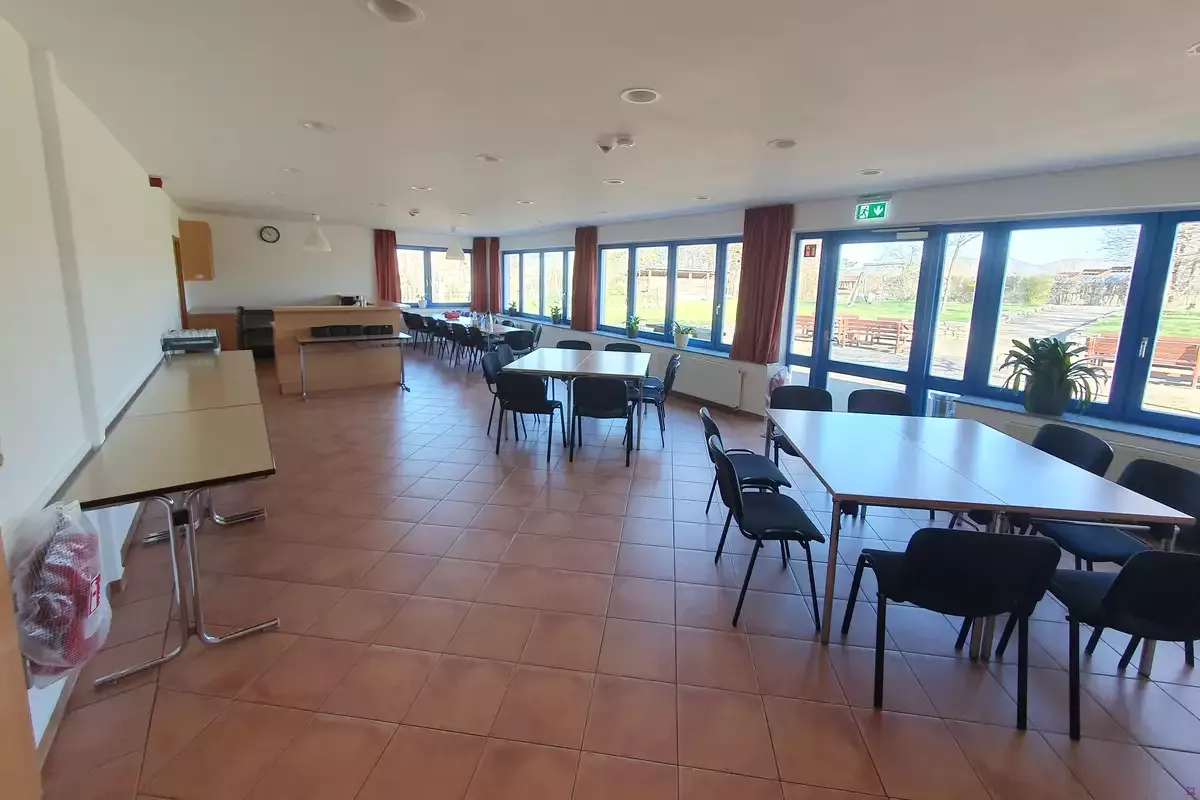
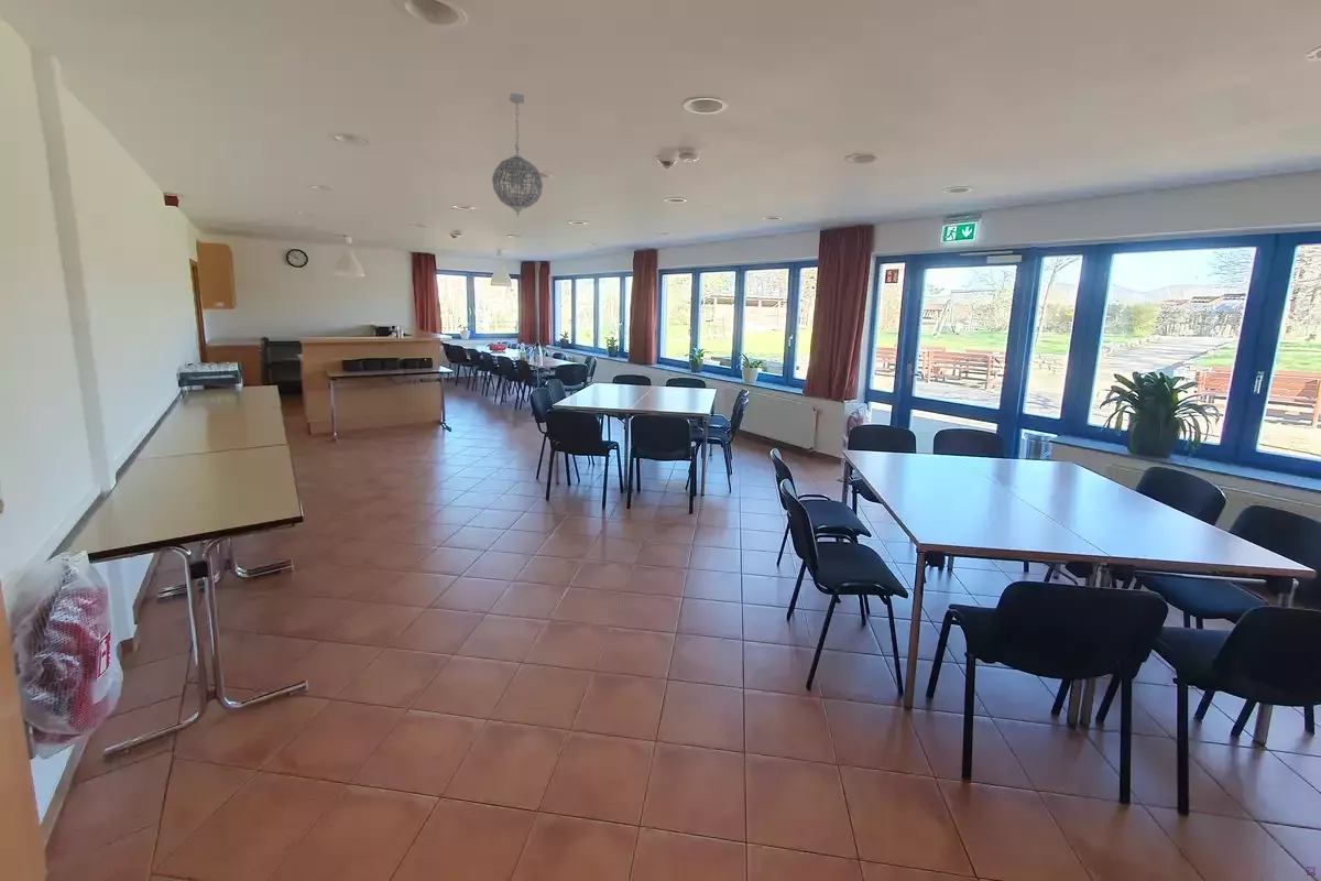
+ pendant light [491,91,544,218]
